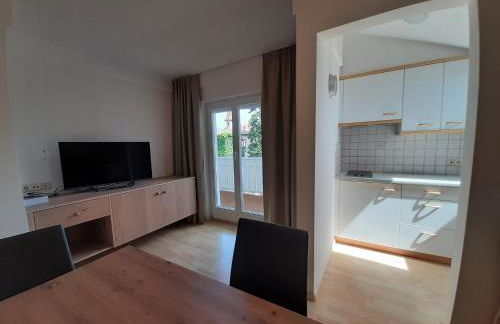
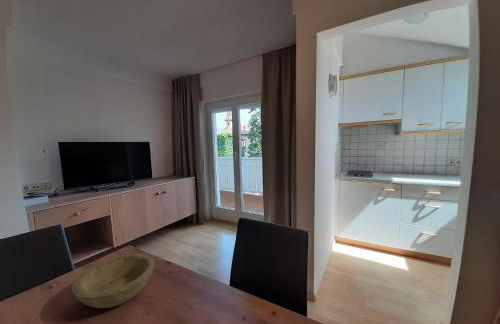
+ bowl [71,253,155,309]
